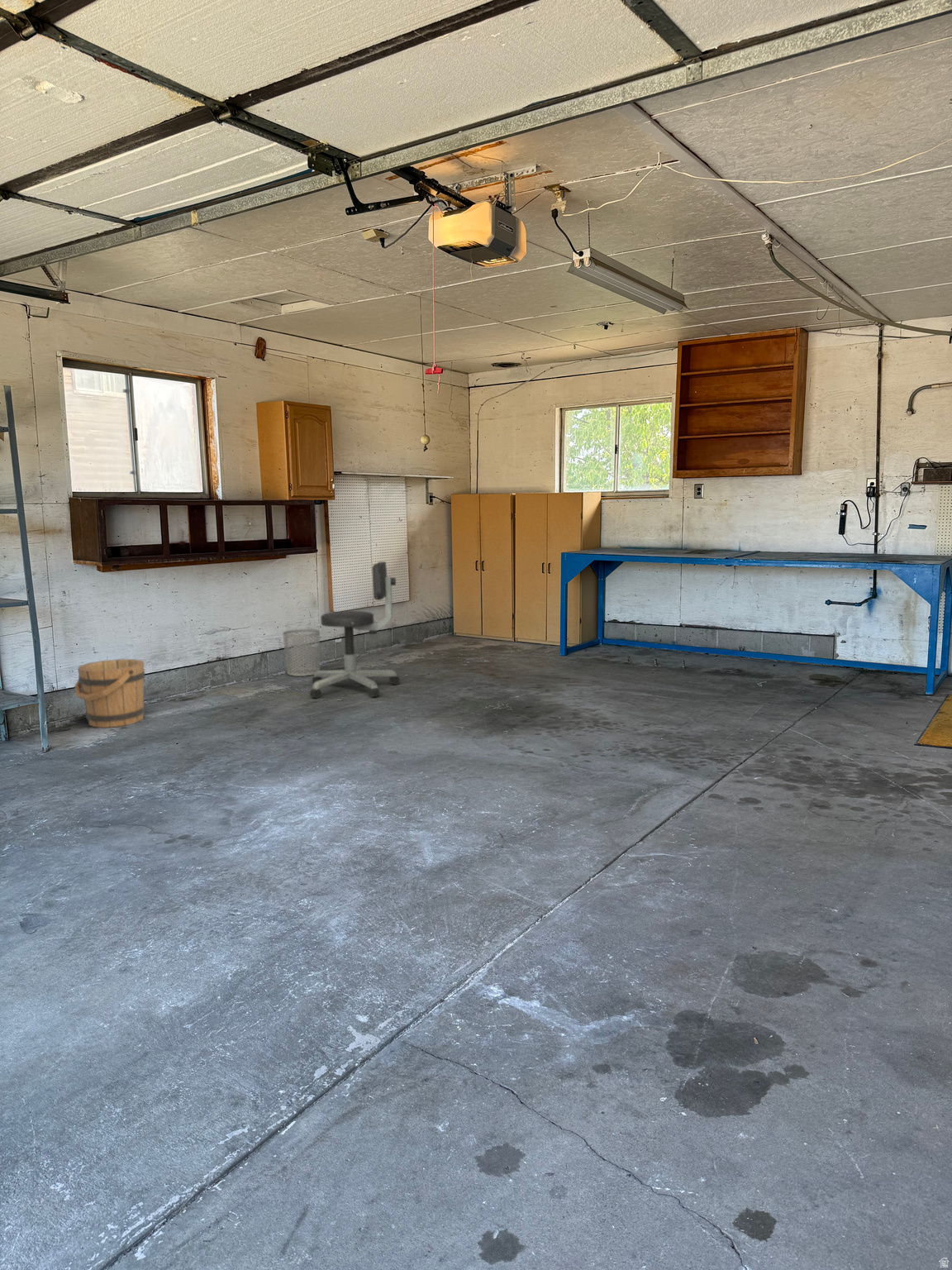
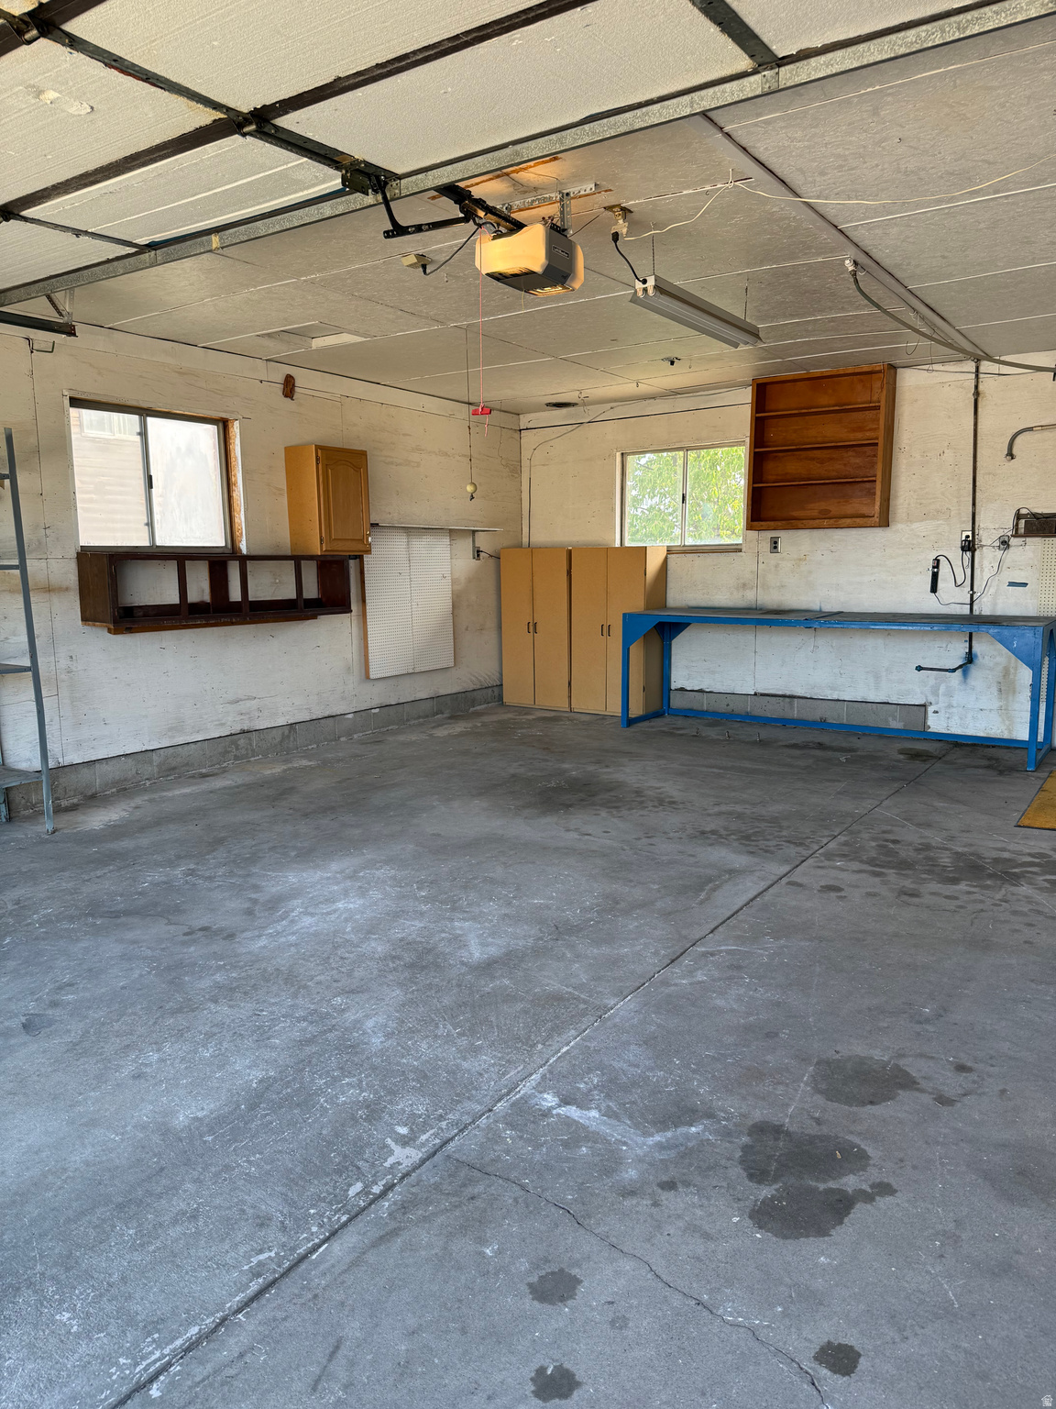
- bucket [74,658,145,728]
- waste bin [282,628,321,677]
- office chair [309,561,401,699]
